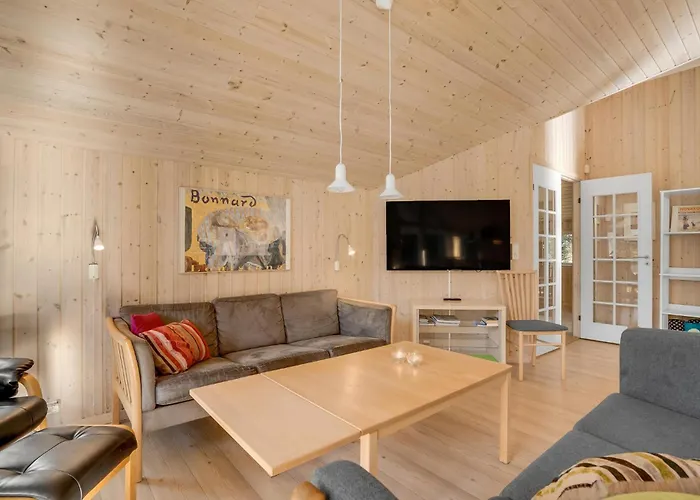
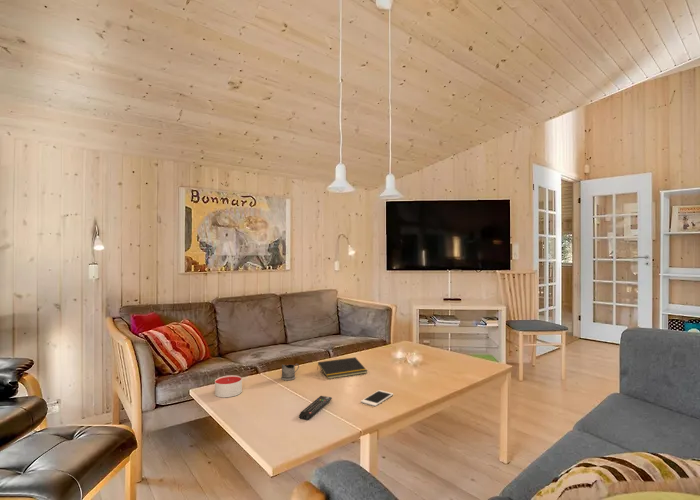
+ candle [214,374,243,398]
+ cell phone [360,389,394,407]
+ notepad [316,356,368,380]
+ tea glass holder [280,363,300,381]
+ remote control [298,395,333,421]
